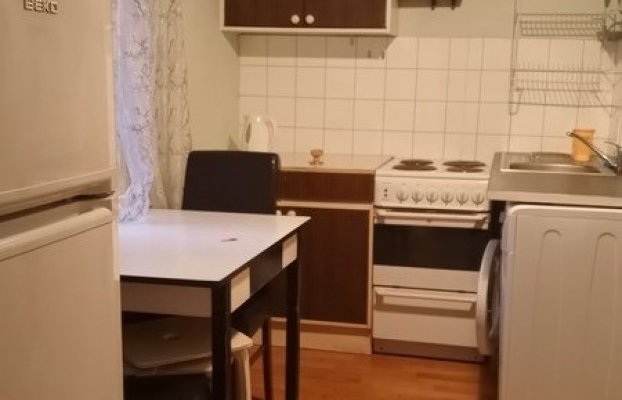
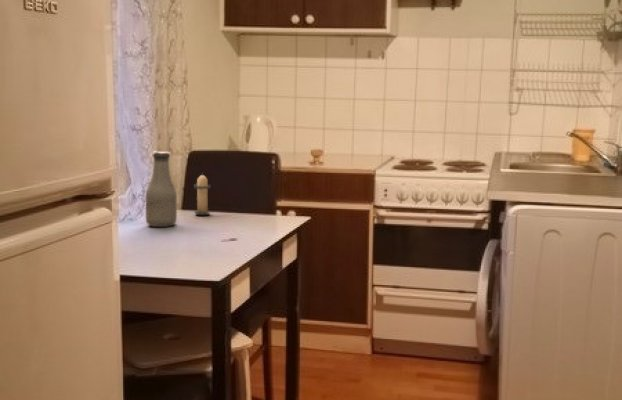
+ bottle [145,150,178,228]
+ candle [193,171,212,216]
